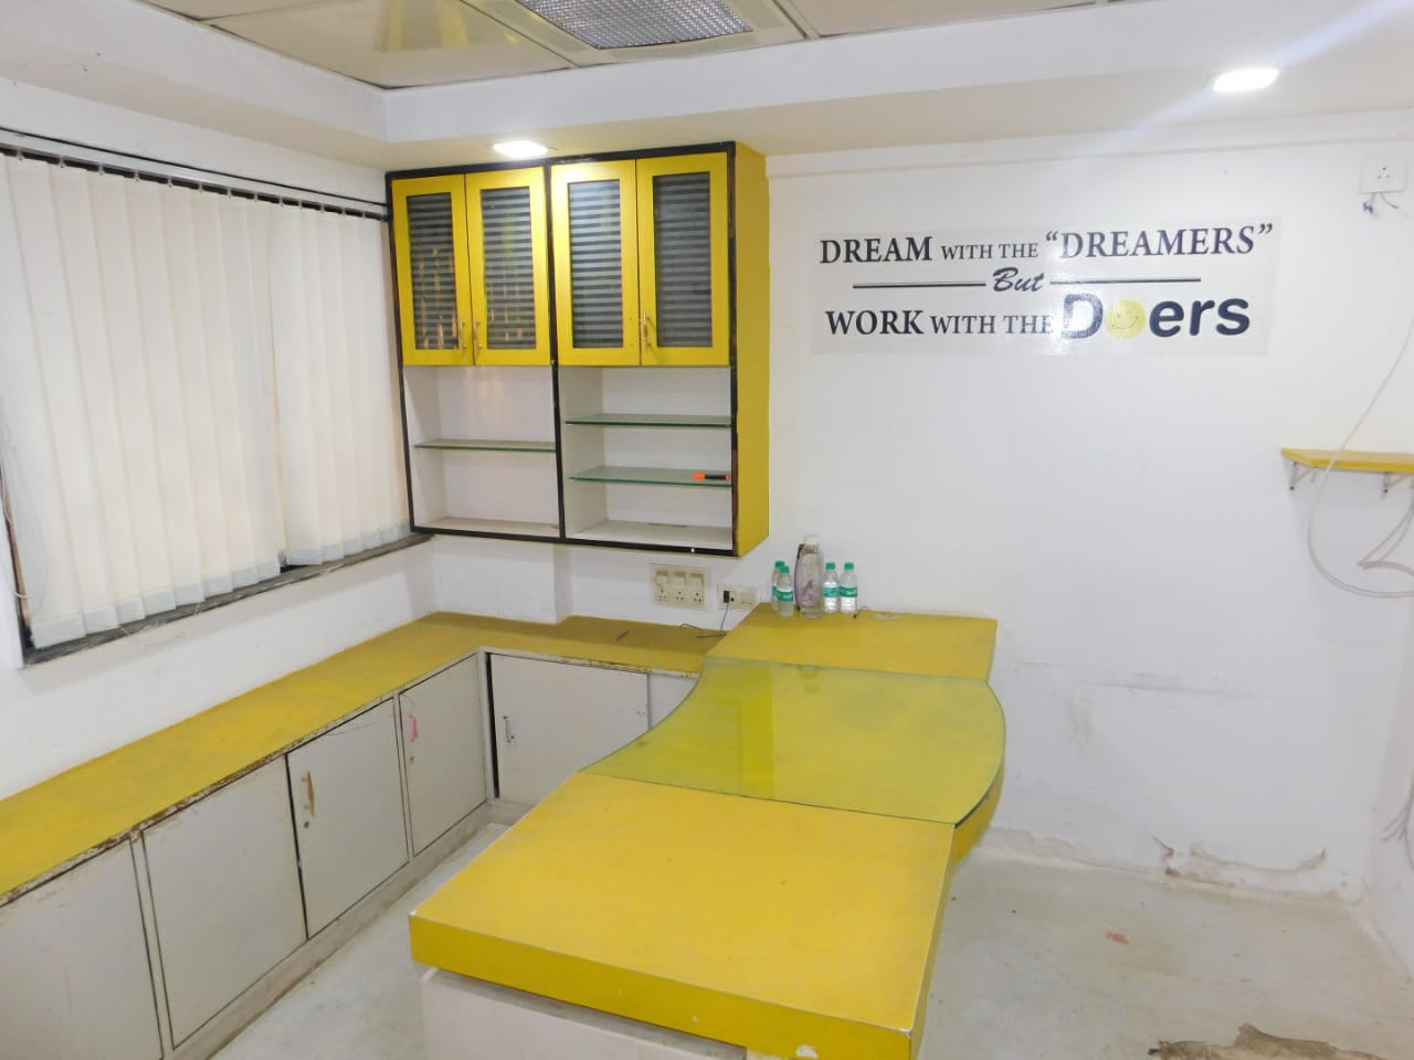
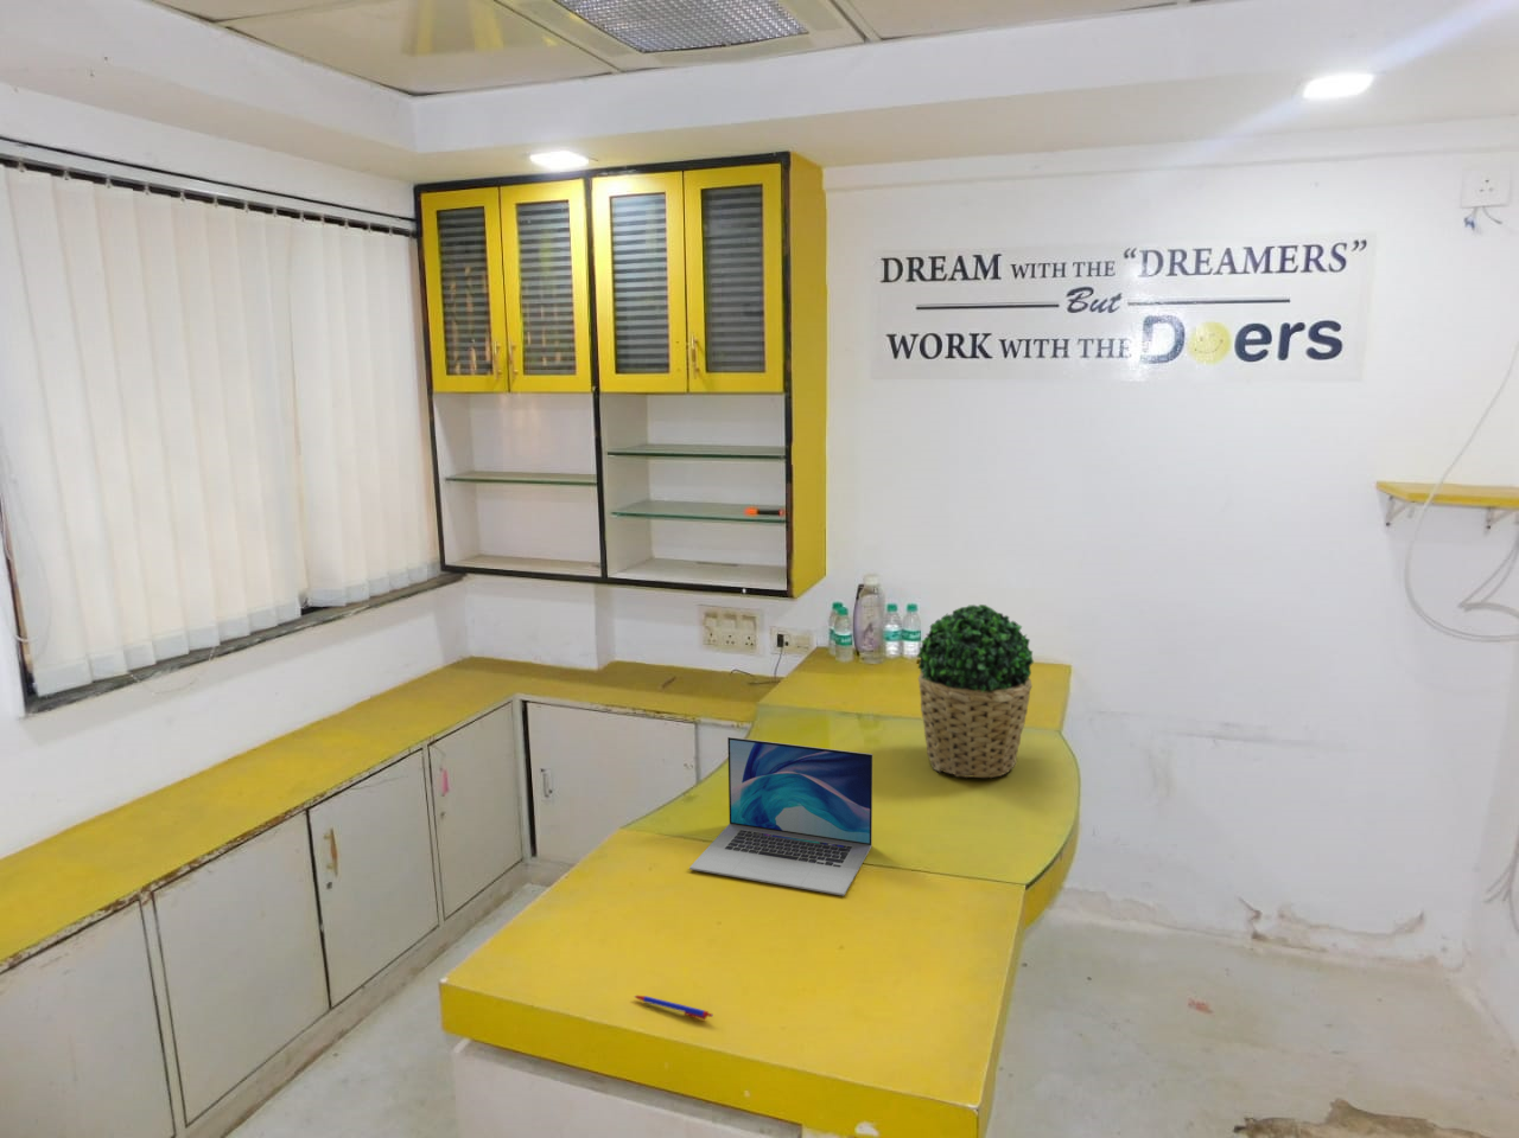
+ potted plant [915,604,1035,779]
+ pen [633,995,713,1021]
+ laptop [688,736,873,897]
